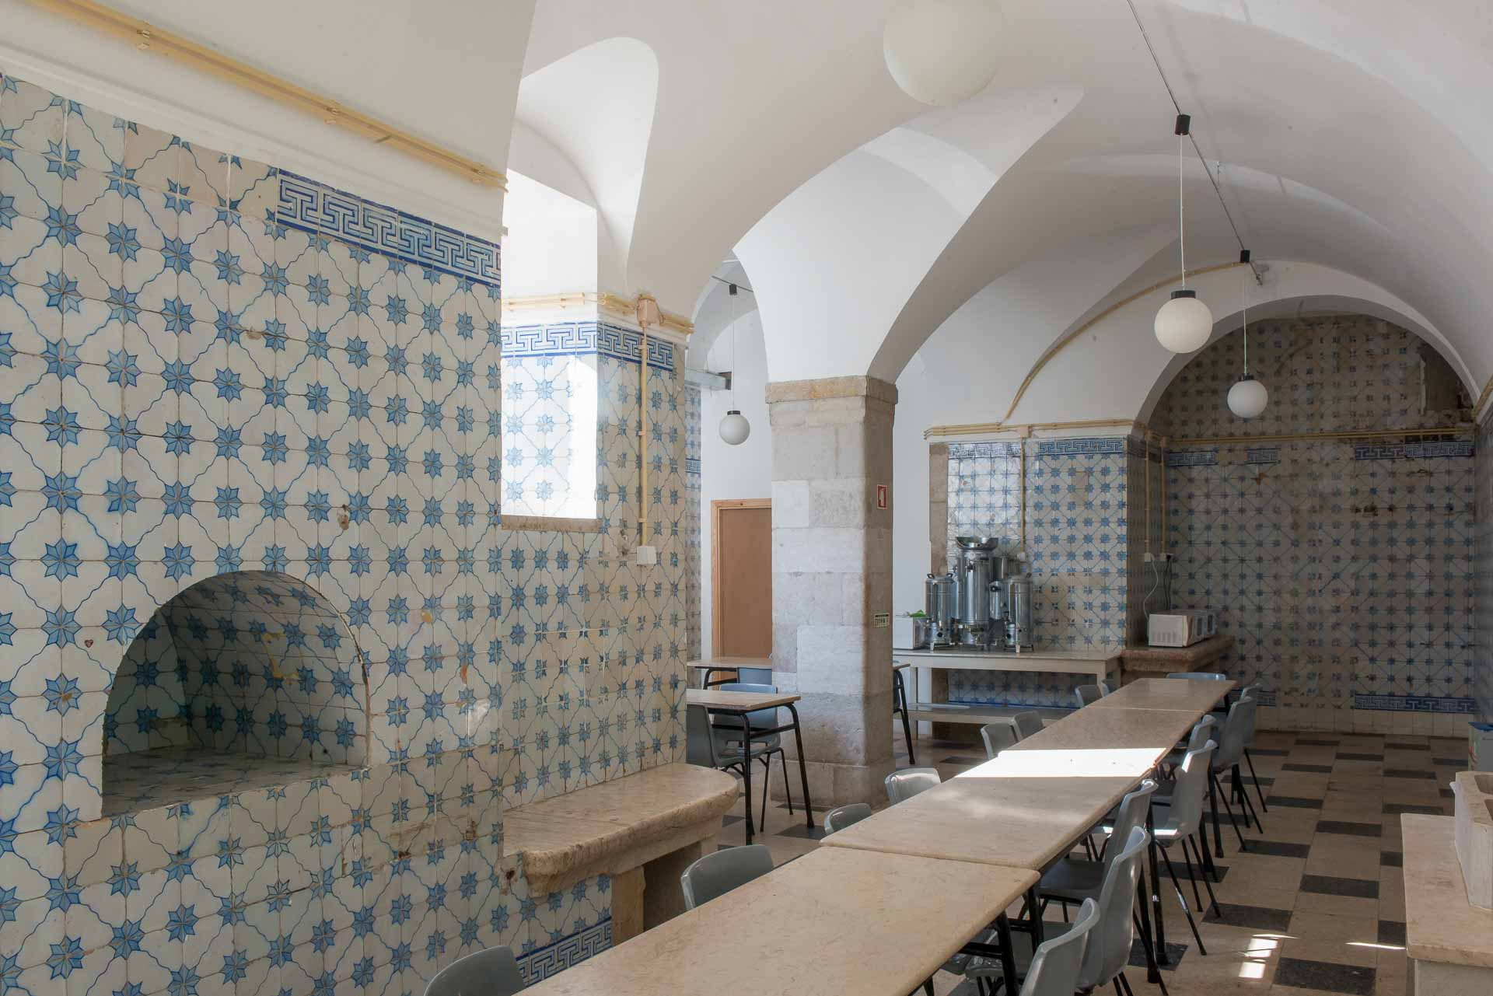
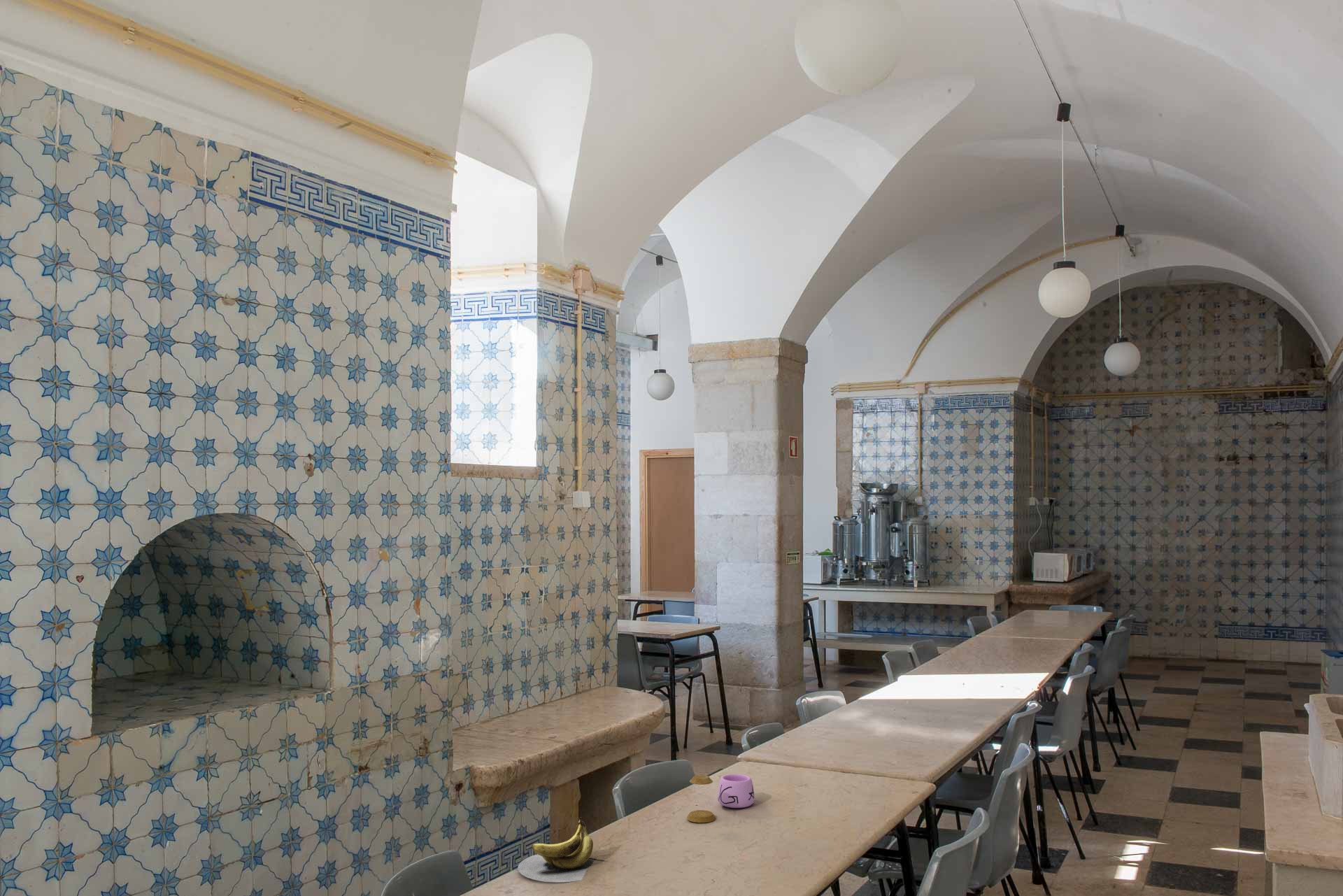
+ salt shaker [686,774,716,823]
+ banana [517,816,597,883]
+ mug [717,774,755,809]
